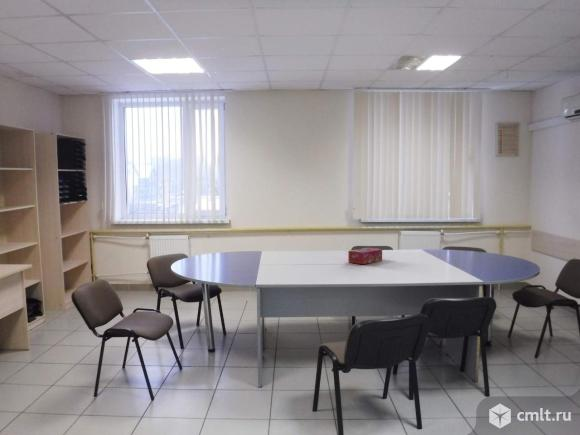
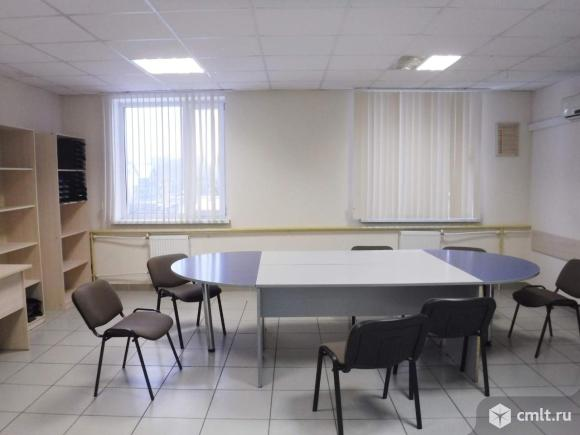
- tissue box [347,247,383,265]
